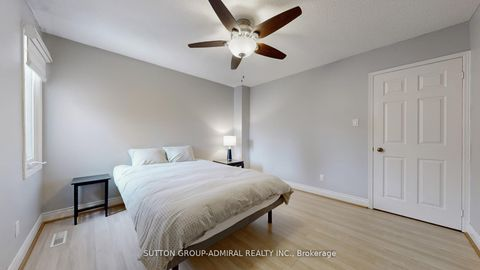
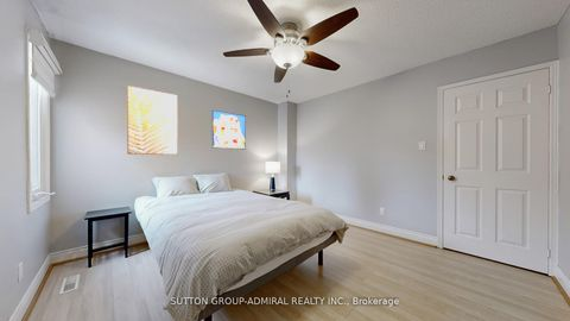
+ wall art [211,109,247,151]
+ wall art [126,84,179,156]
